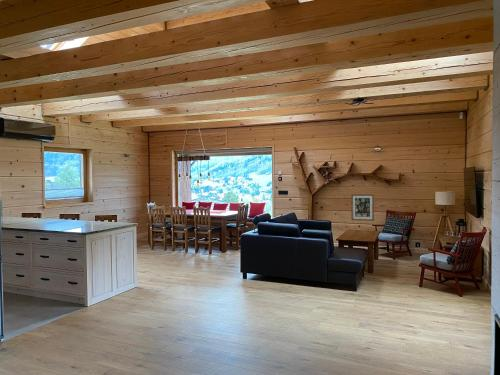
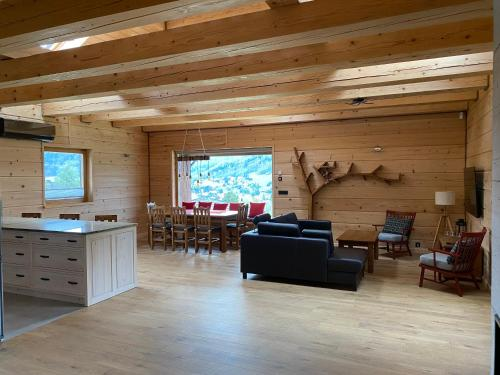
- wall art [350,193,375,222]
